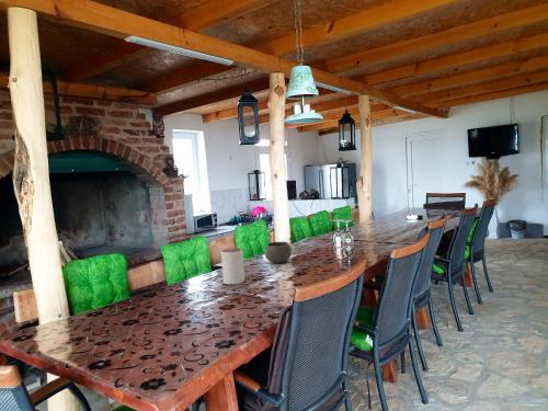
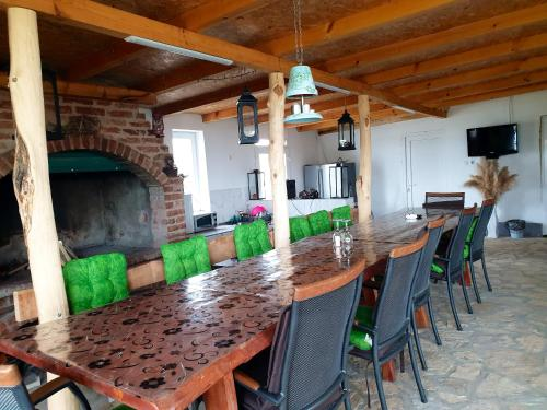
- jar [220,247,246,285]
- bowl [263,241,293,264]
